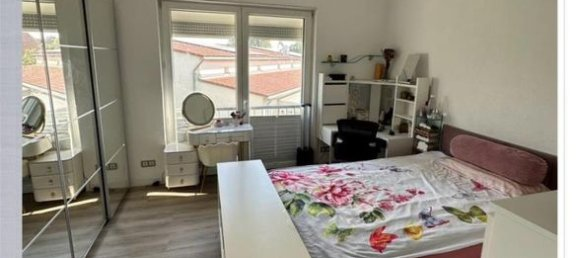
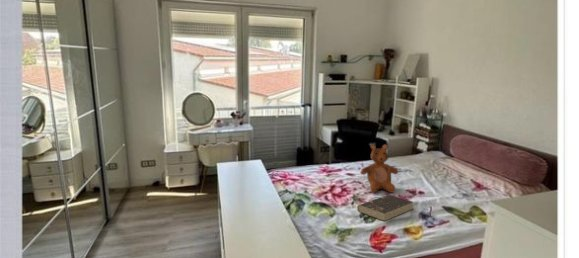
+ book [356,194,414,222]
+ teddy bear [360,143,399,194]
